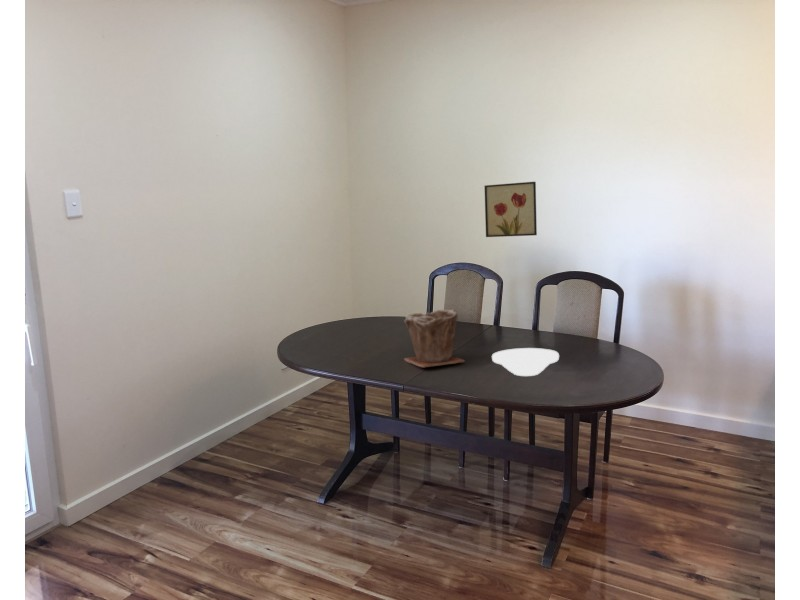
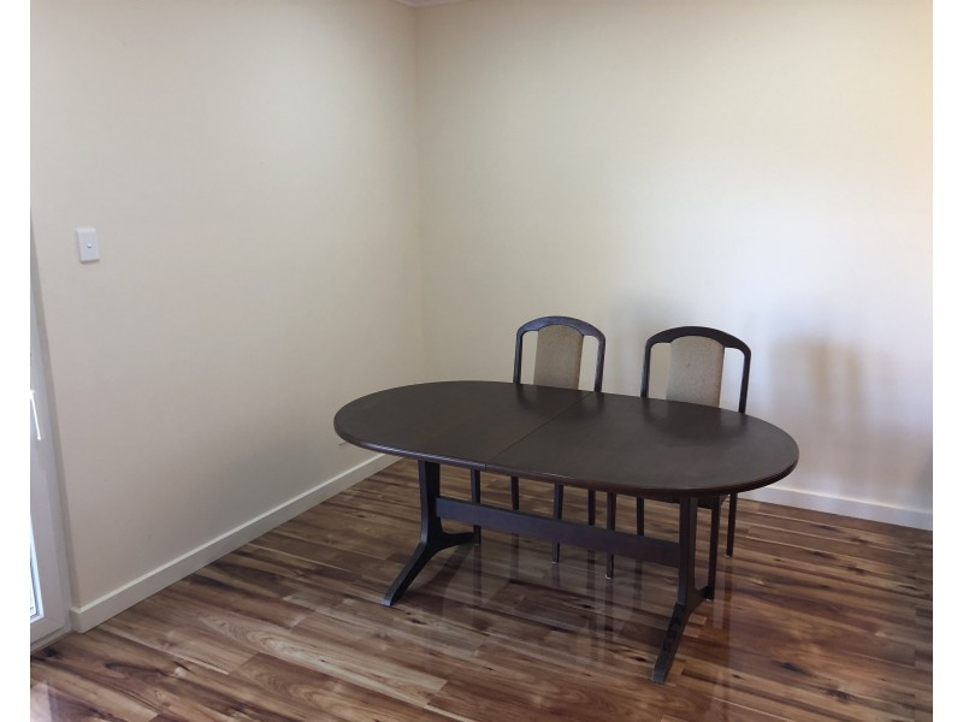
- plant pot [403,309,466,369]
- wall art [483,181,538,238]
- plate [491,347,560,377]
